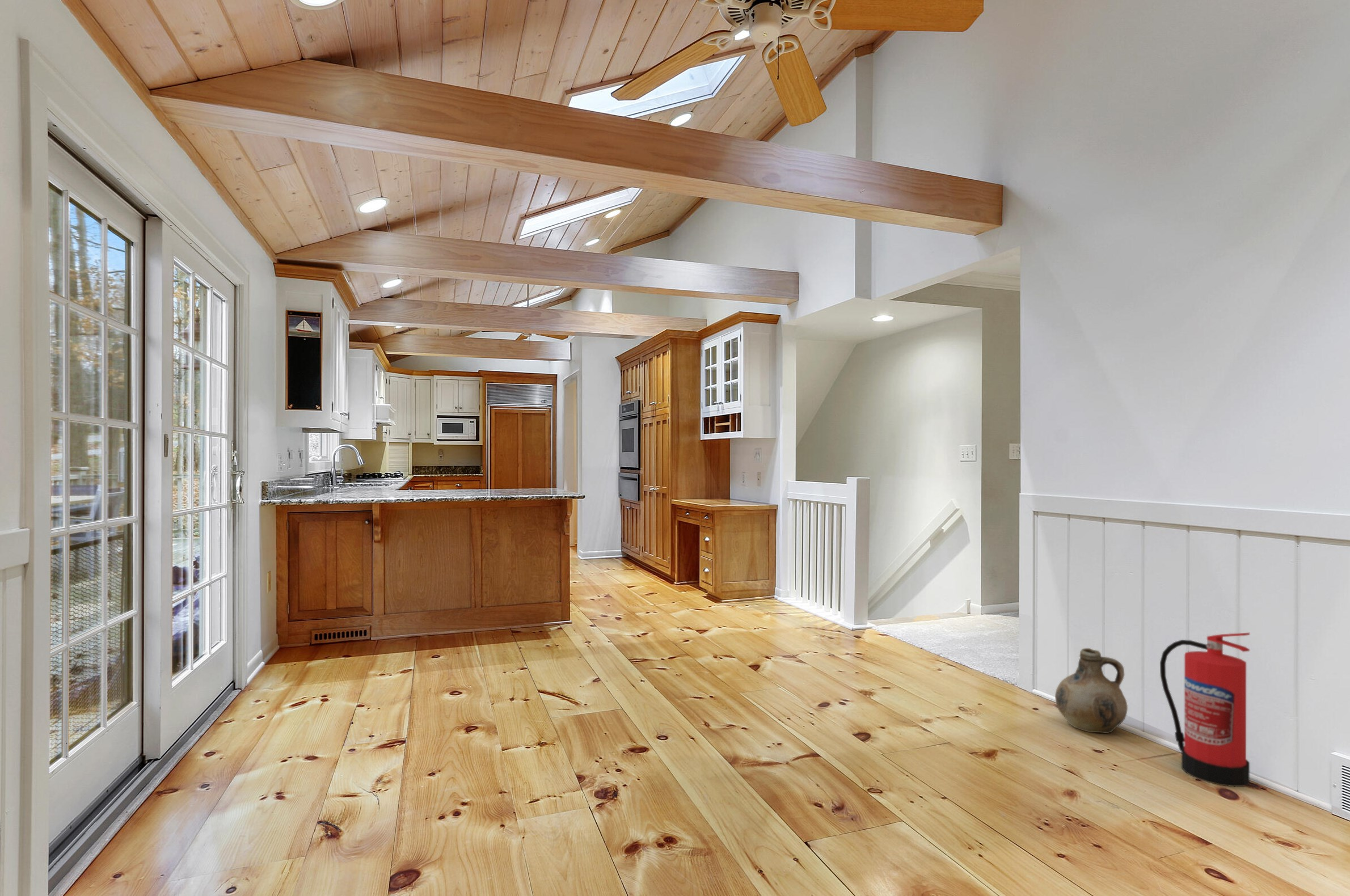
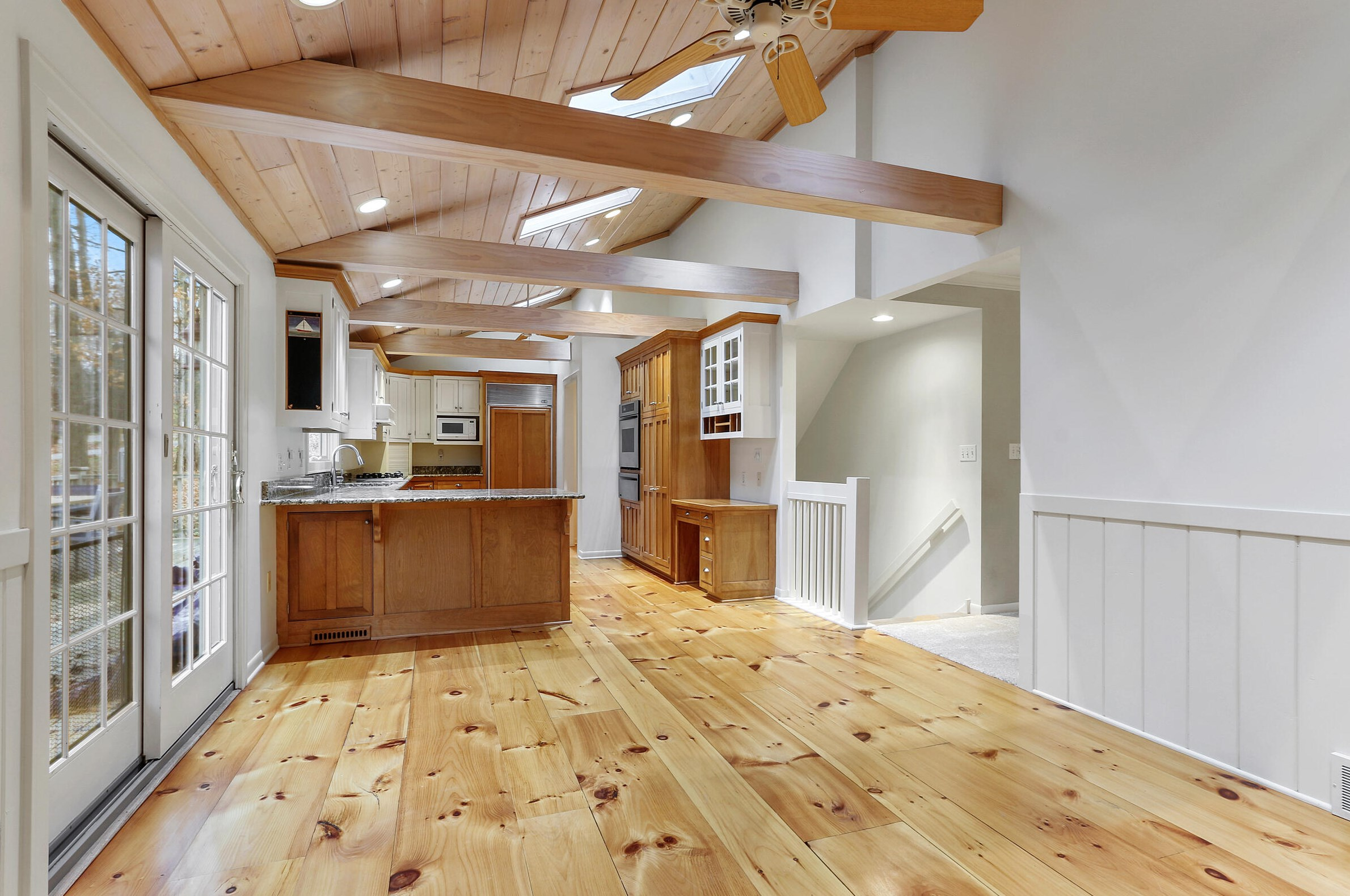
- ceramic jug [1054,648,1128,734]
- fire extinguisher [1159,632,1250,788]
